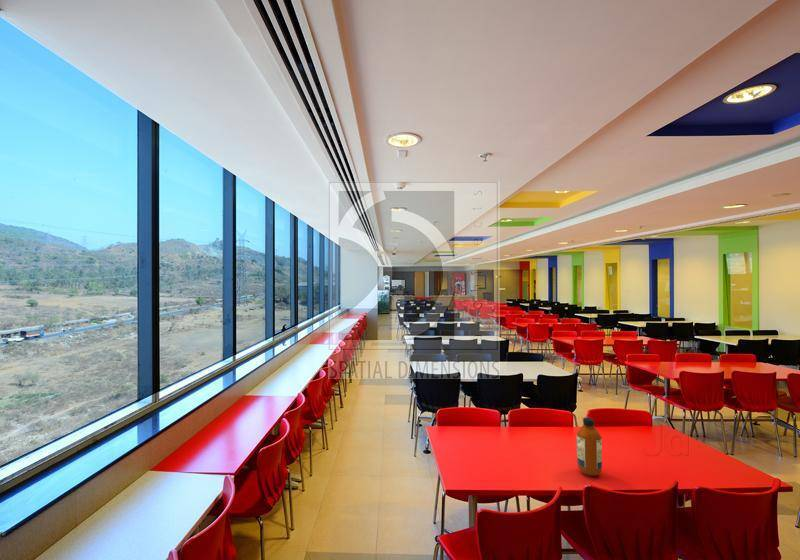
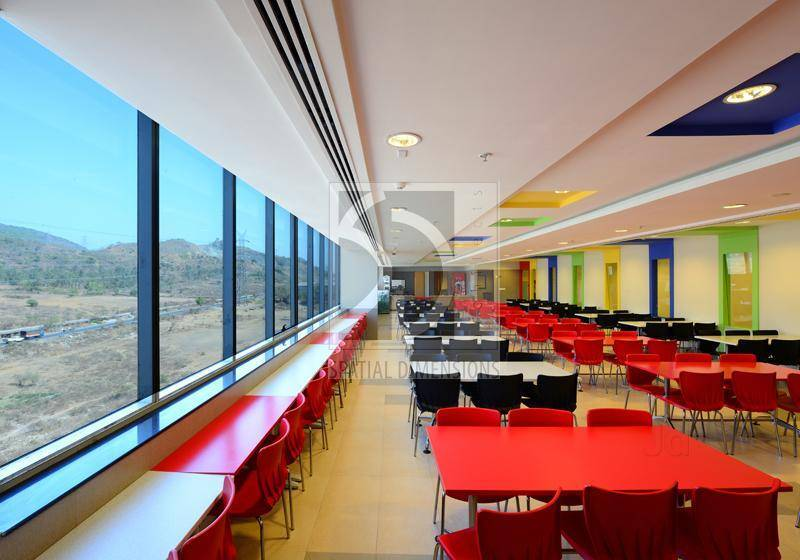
- bottle [576,417,603,477]
